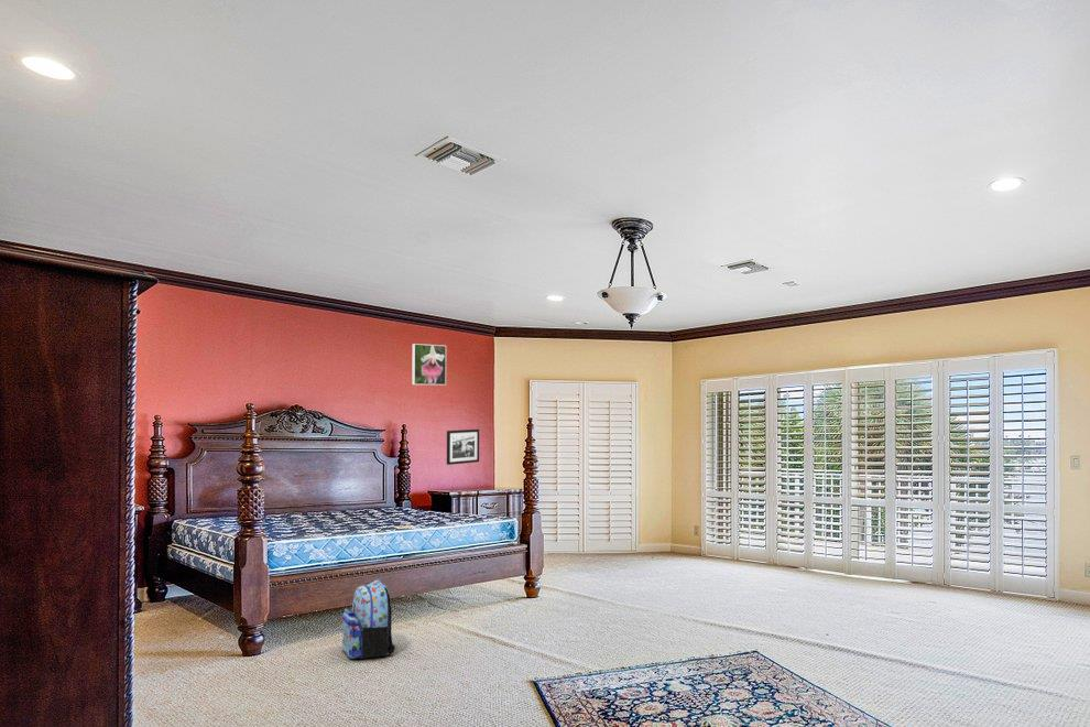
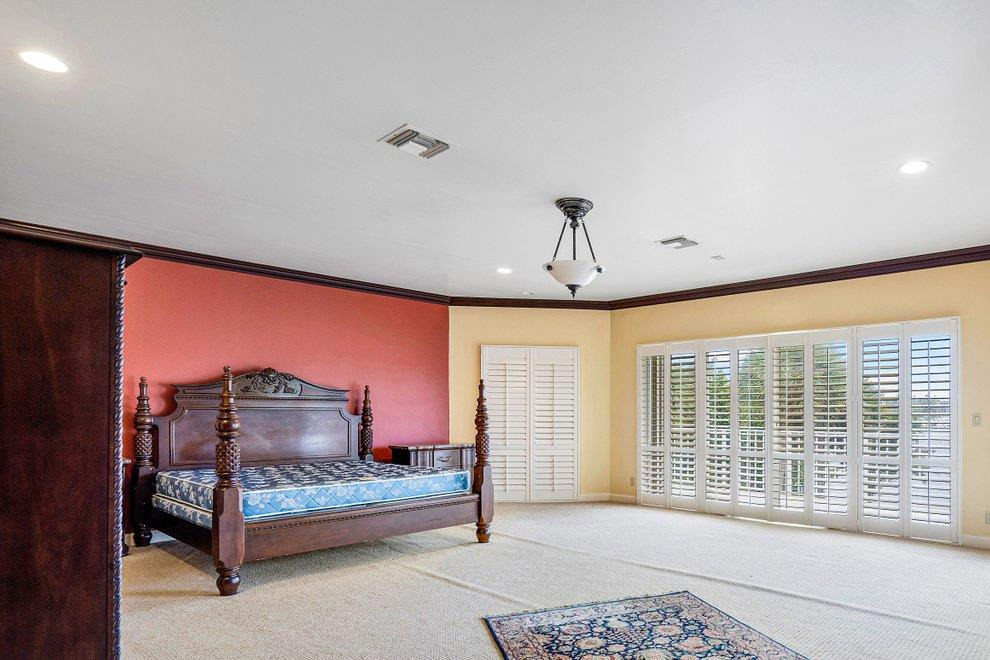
- picture frame [446,428,480,466]
- backpack [340,578,396,660]
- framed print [411,343,447,386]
